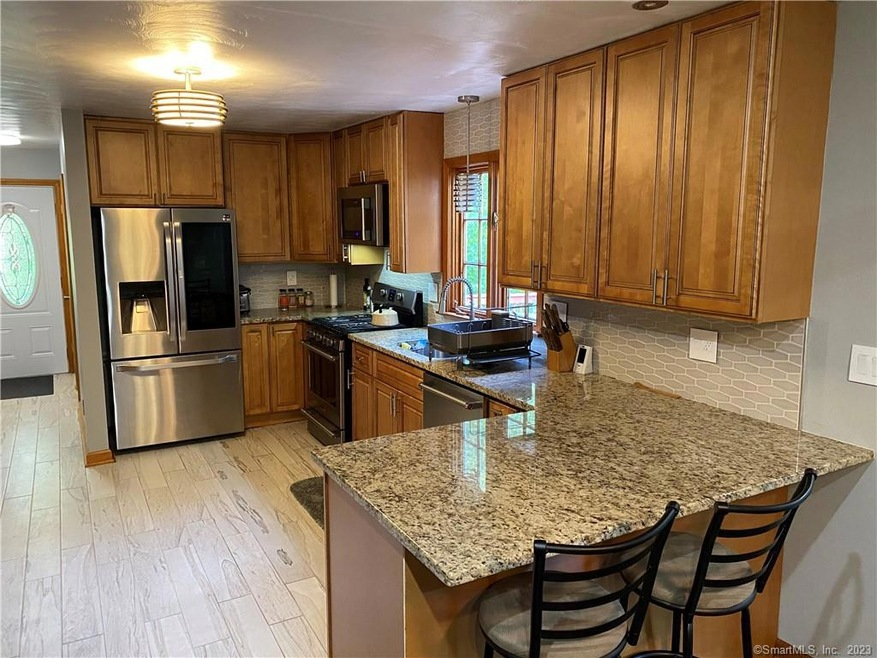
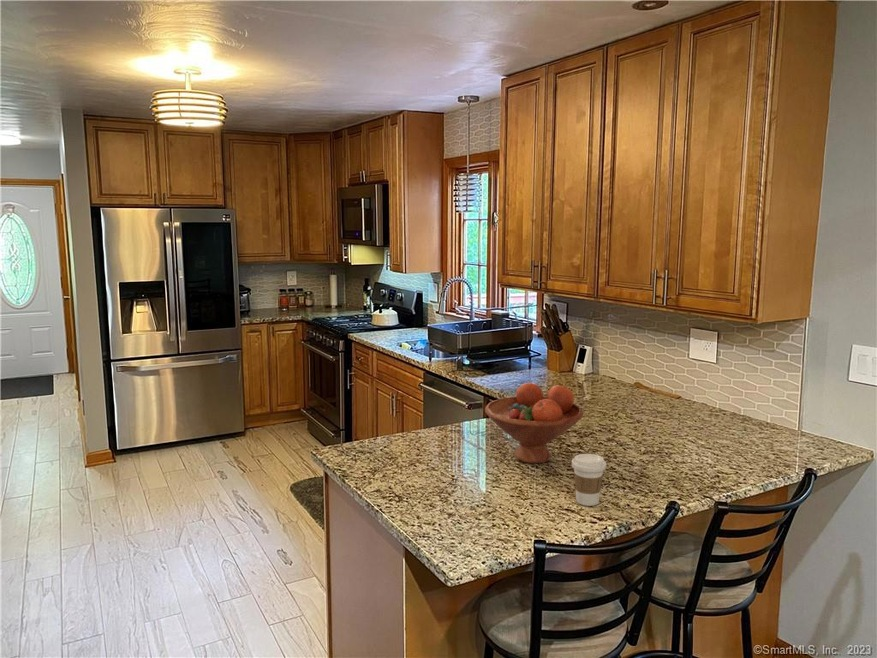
+ fruit bowl [484,382,584,464]
+ coffee cup [571,453,607,507]
